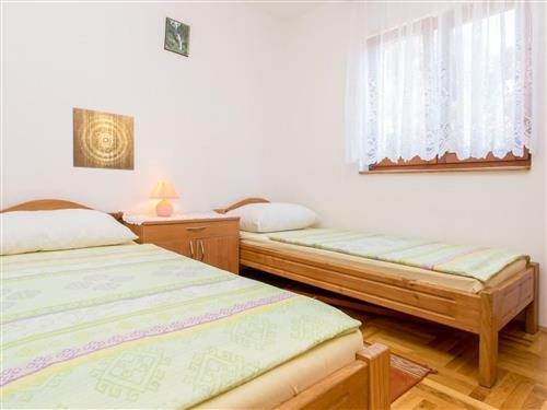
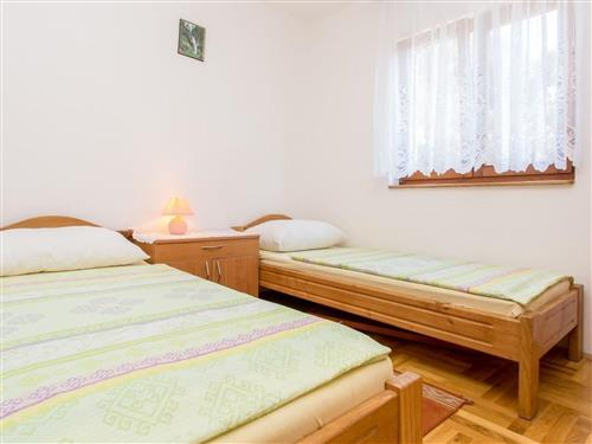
- wall art [72,106,136,172]
